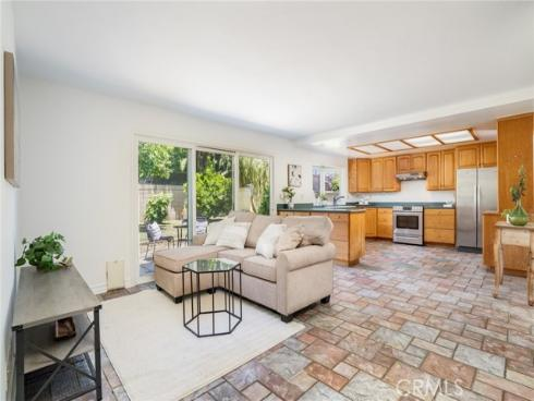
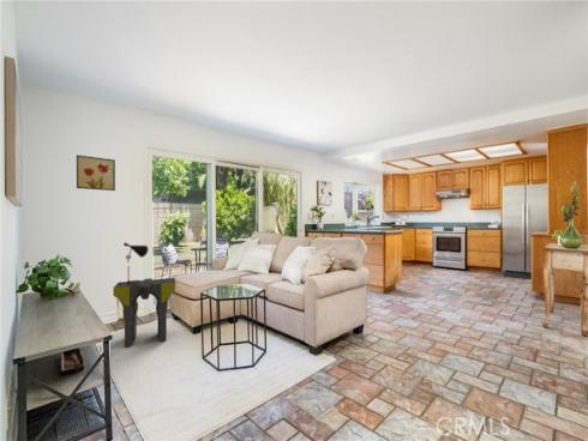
+ table lamp [118,241,149,286]
+ side table [113,277,176,348]
+ wall art [76,153,116,192]
